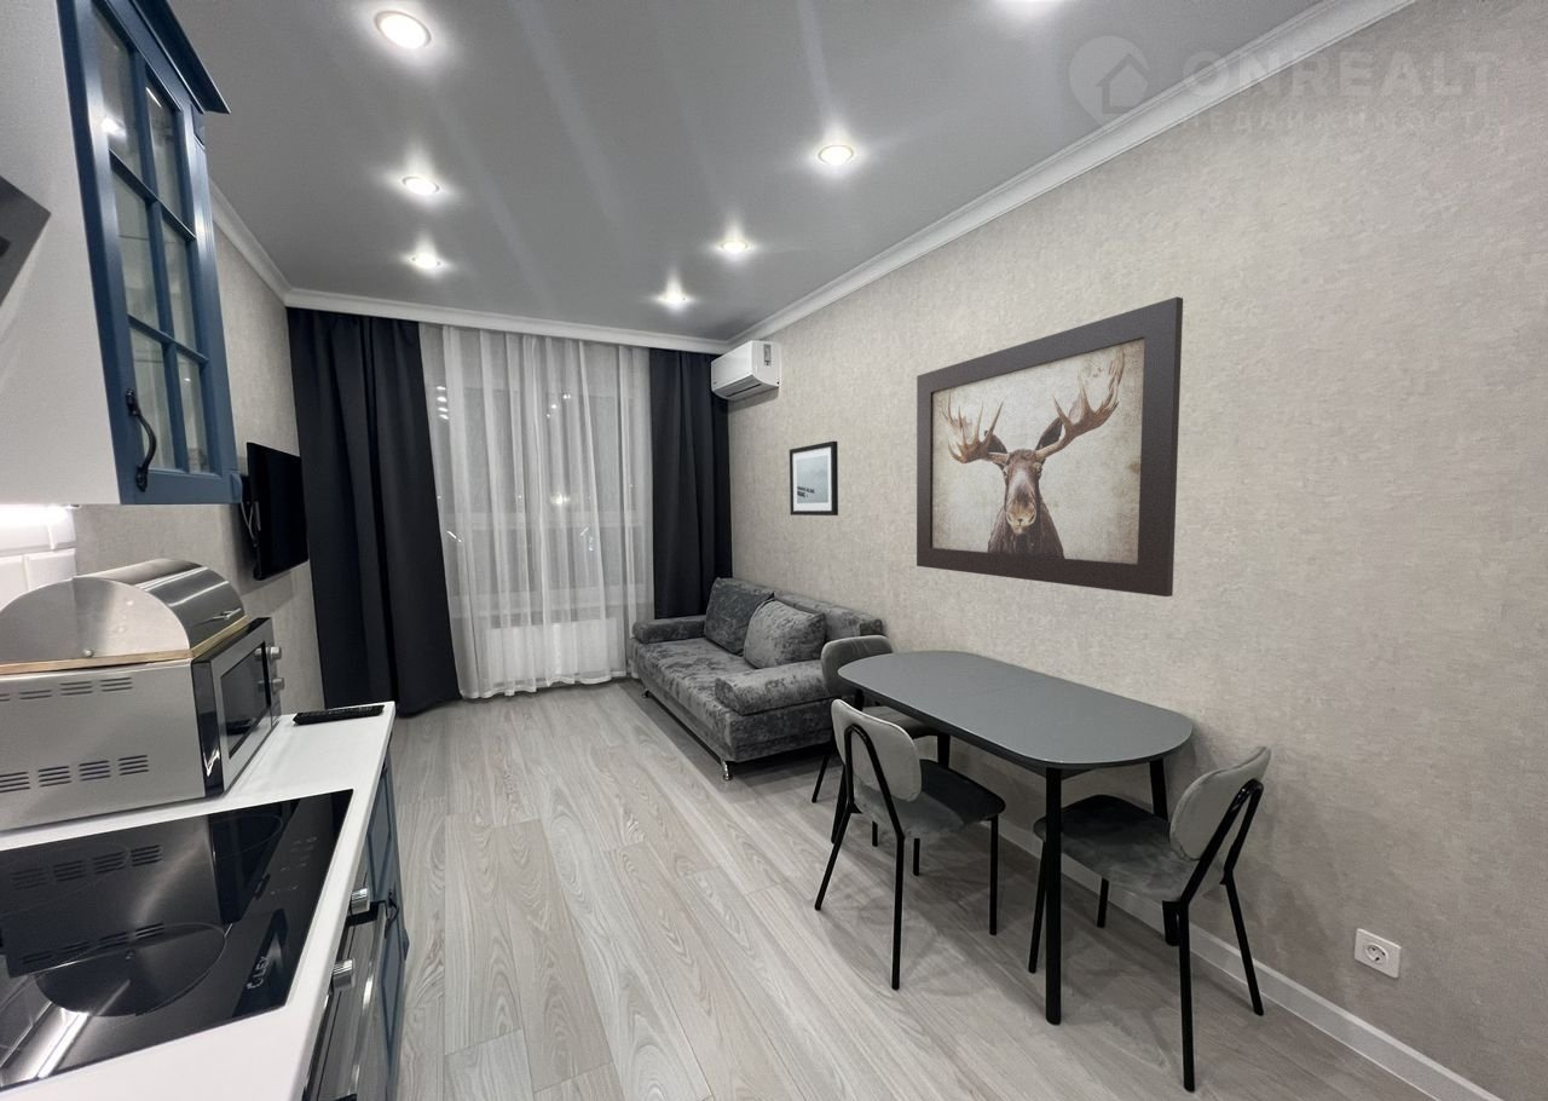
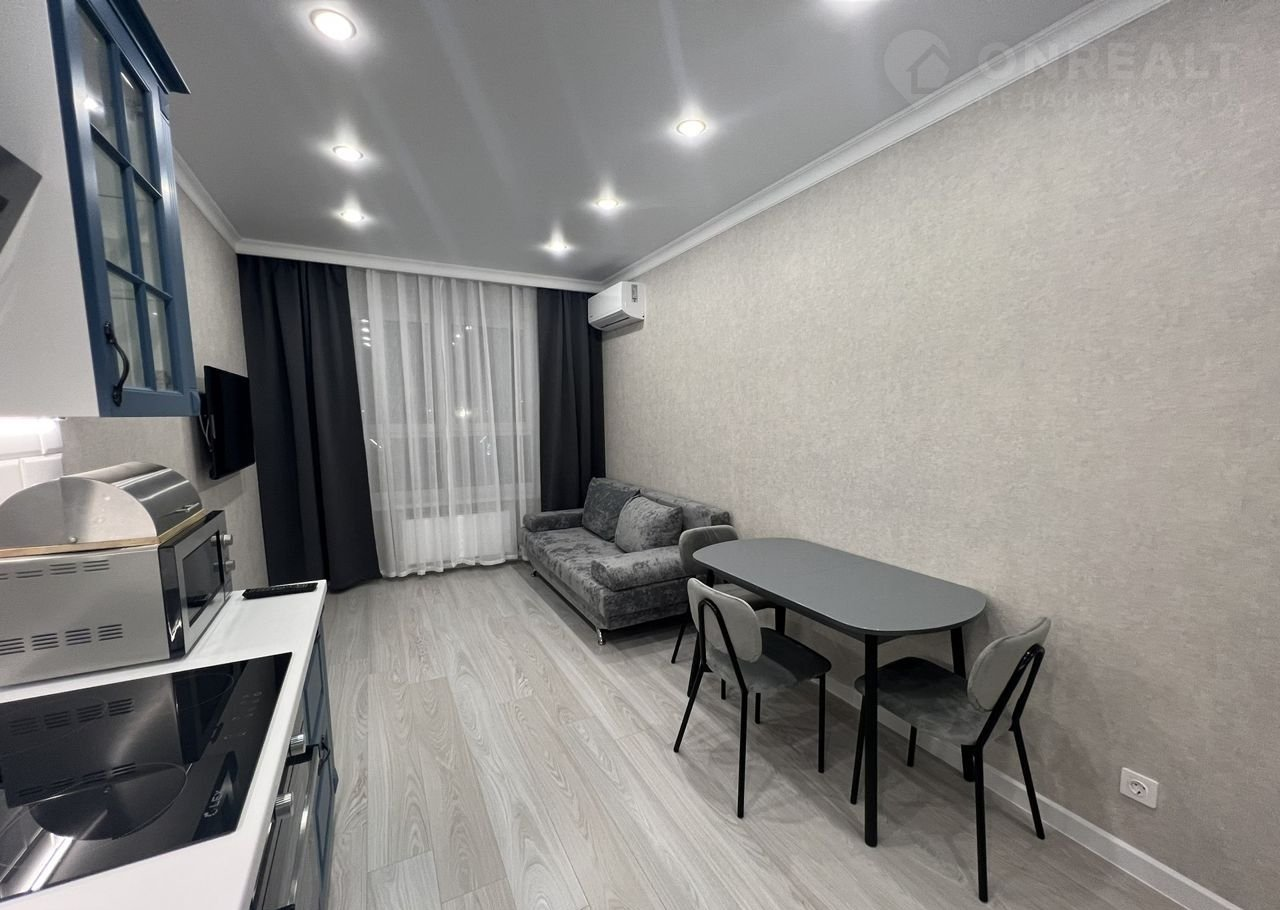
- wall art [789,440,839,517]
- wall art [915,295,1184,598]
